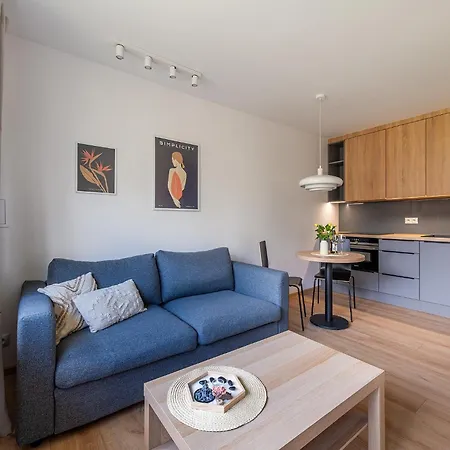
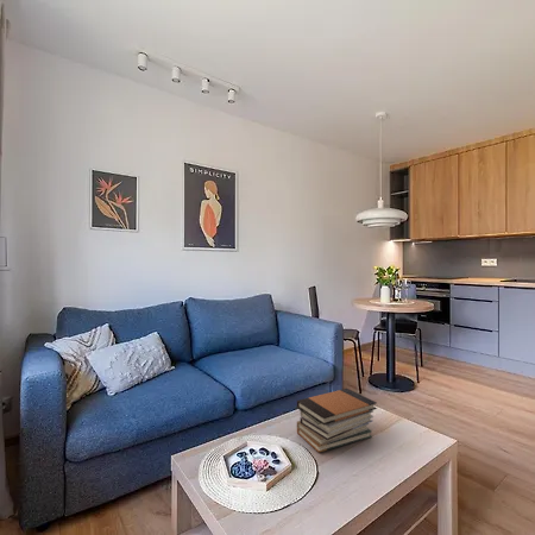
+ book stack [296,388,378,454]
